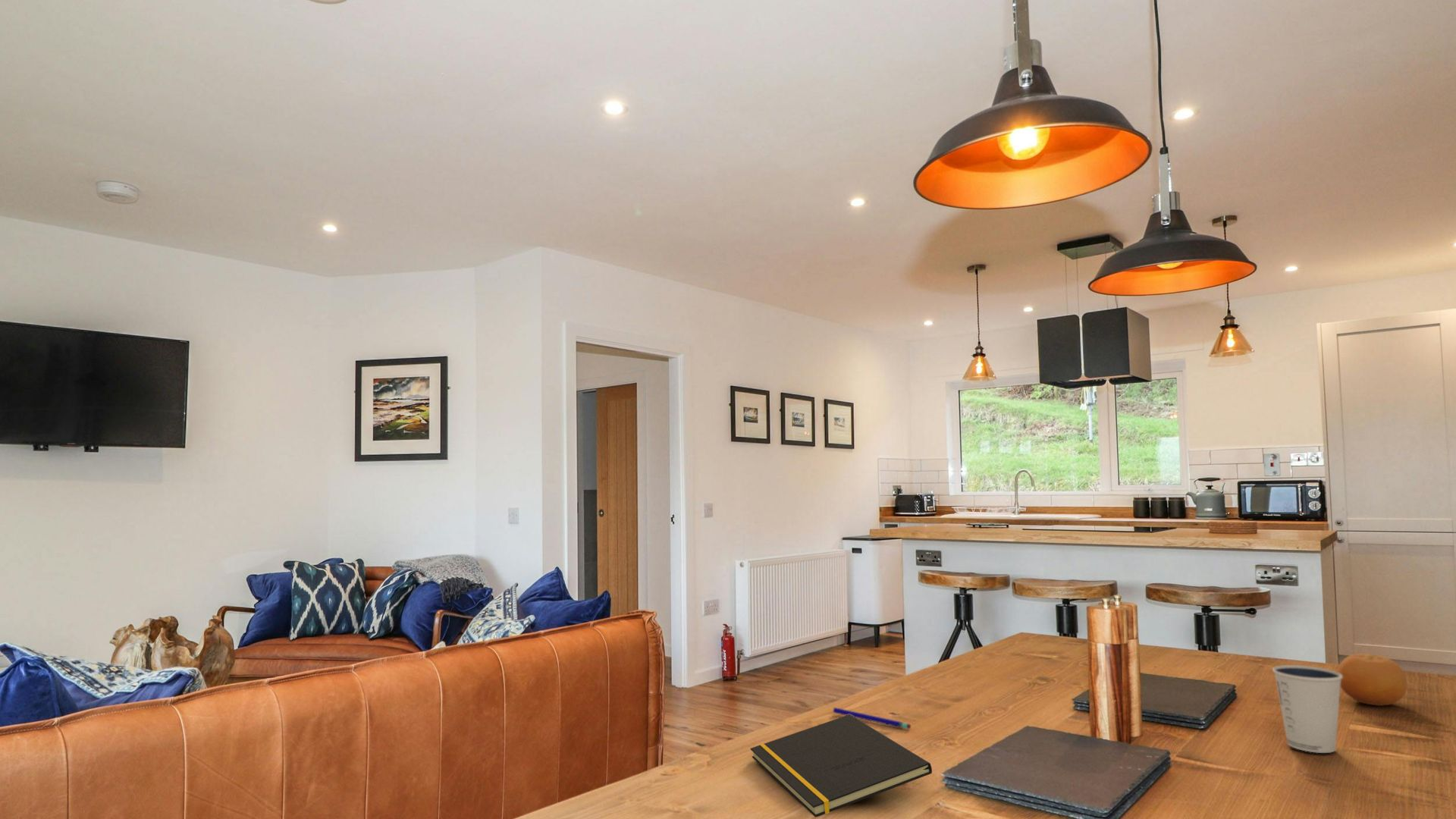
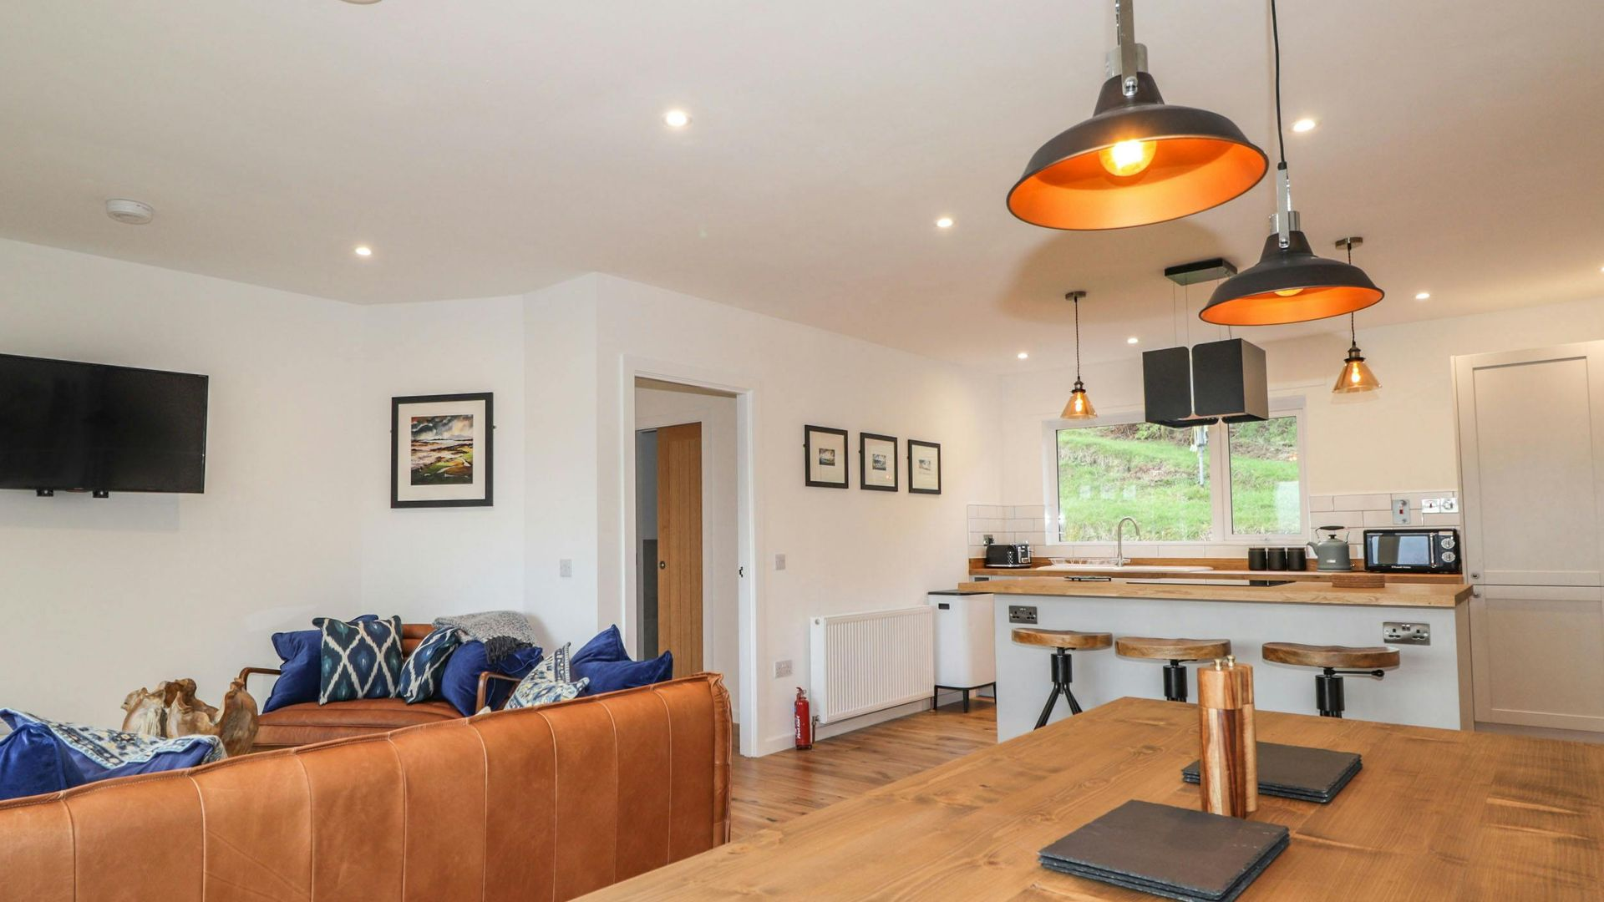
- notepad [750,714,933,817]
- dixie cup [1272,664,1342,754]
- pen [833,707,912,730]
- fruit [1337,653,1408,707]
